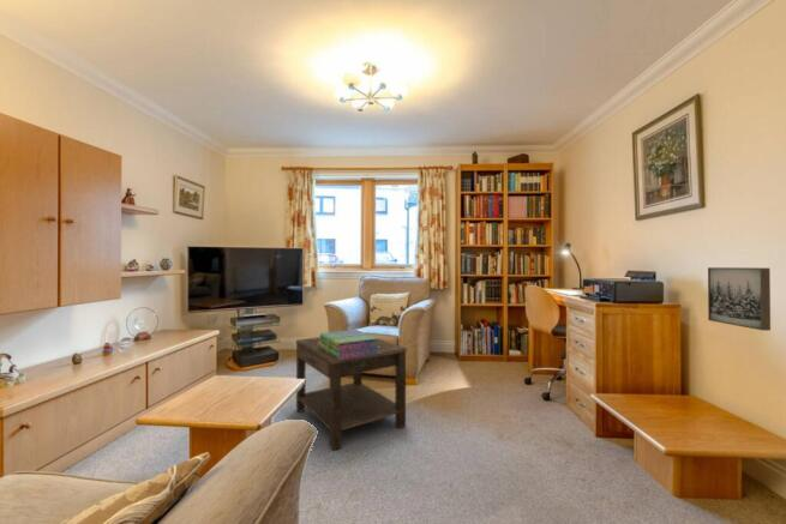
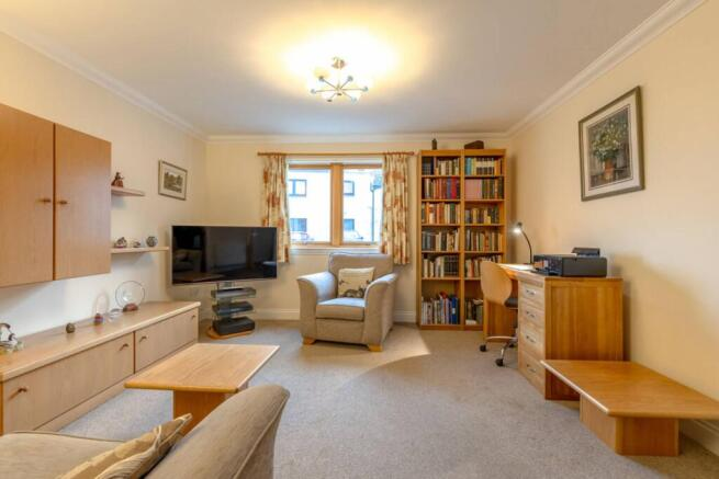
- side table [295,336,408,451]
- wall art [707,266,772,332]
- stack of books [318,329,380,360]
